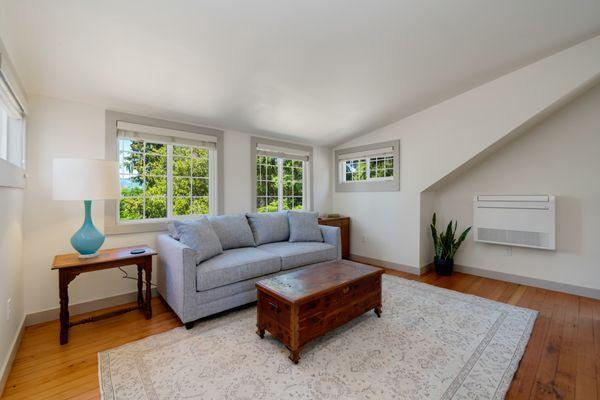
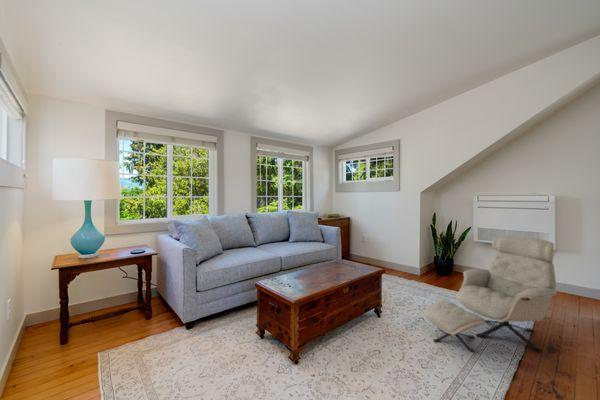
+ armchair [423,234,559,353]
